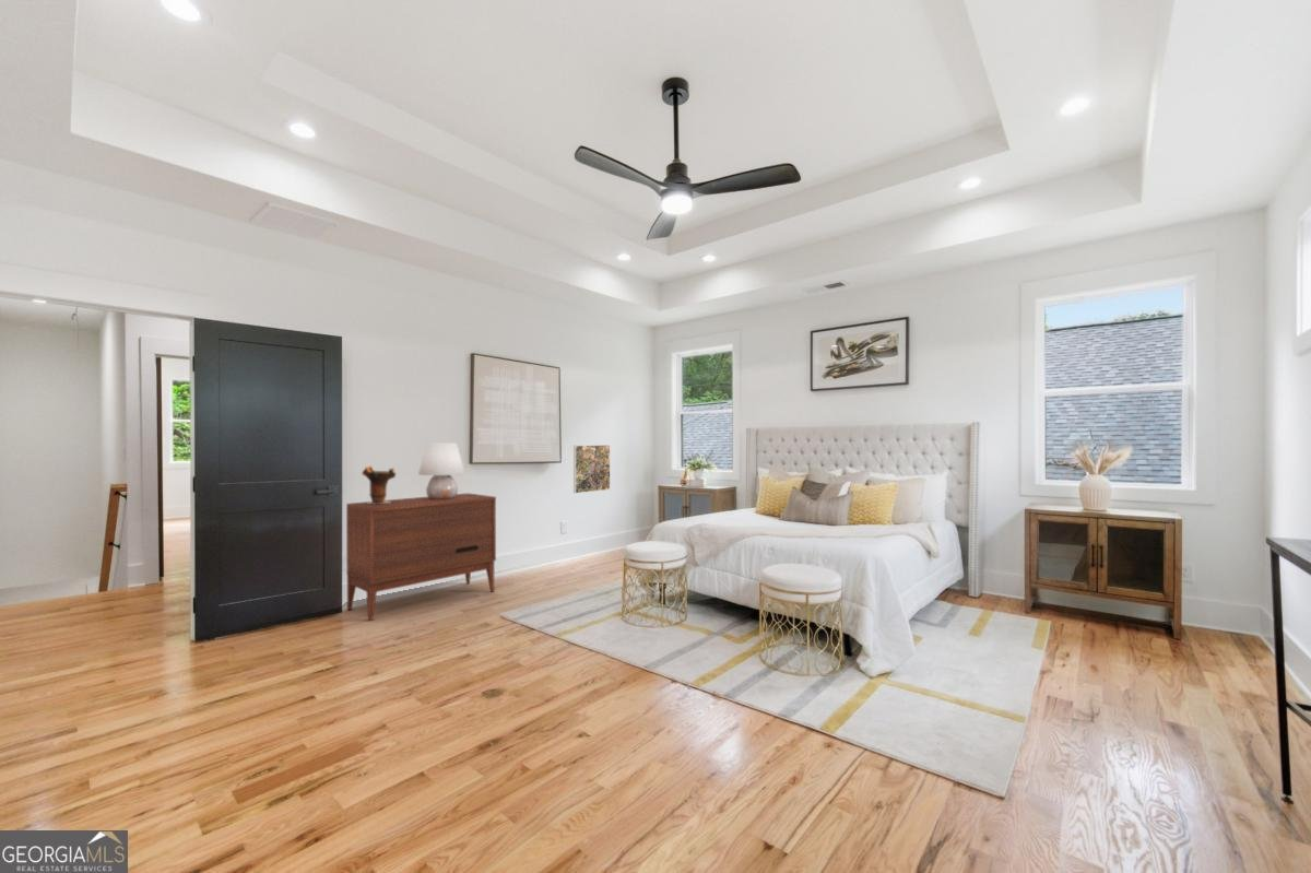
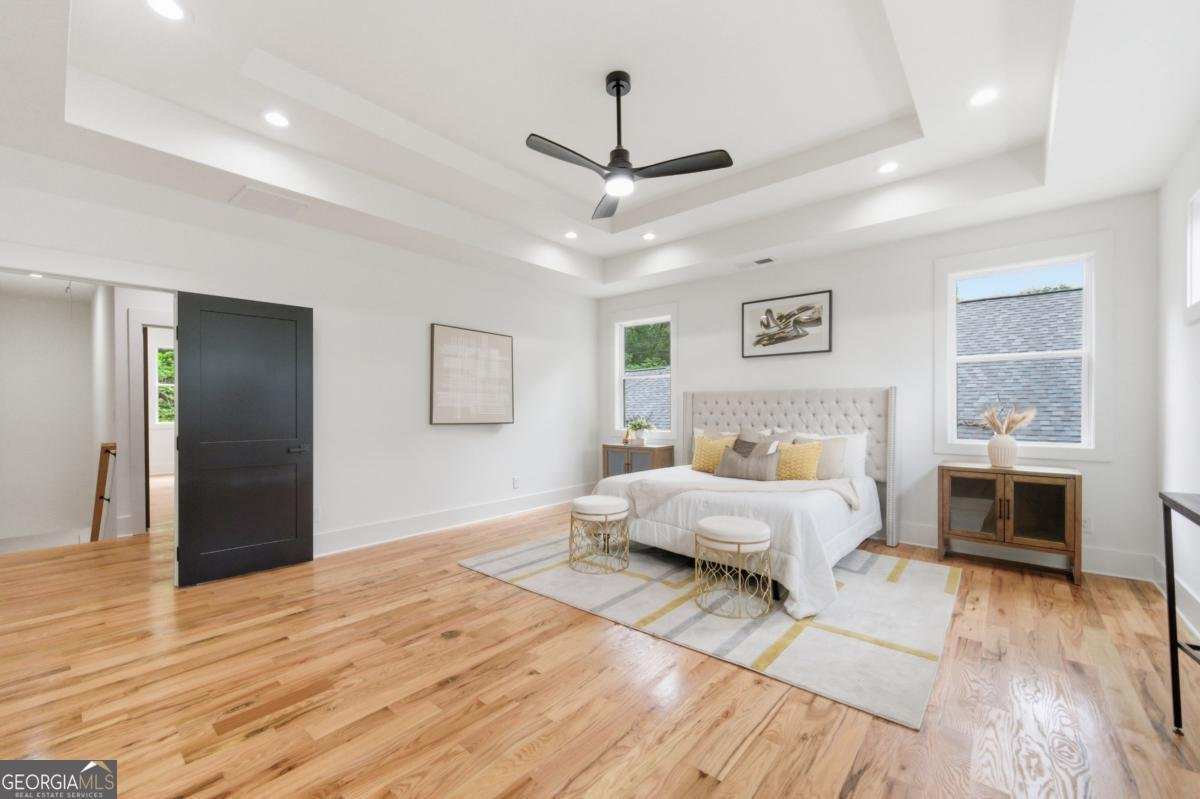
- dresser [345,492,497,623]
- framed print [572,444,611,494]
- table lamp [417,441,465,499]
- decorative vase [361,464,397,504]
